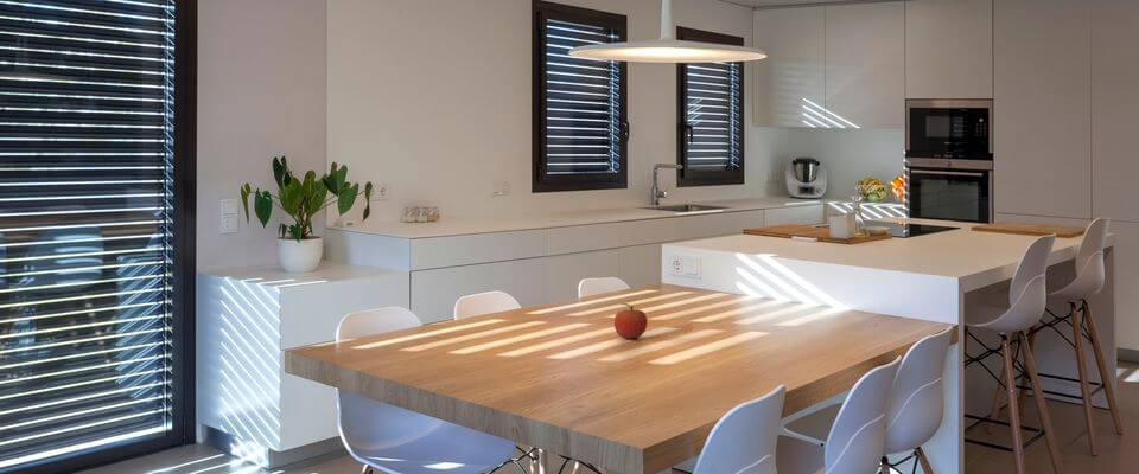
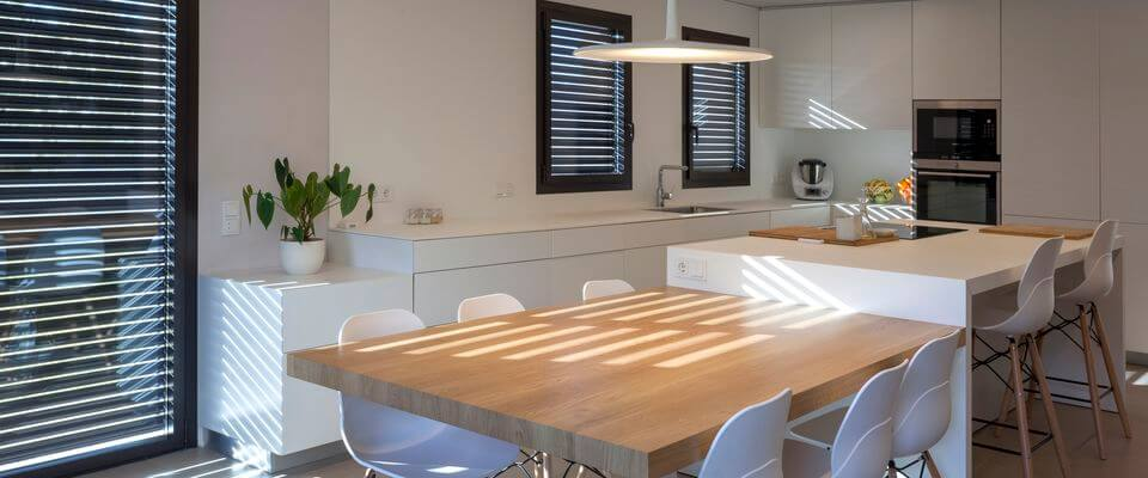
- fruit [613,302,649,340]
